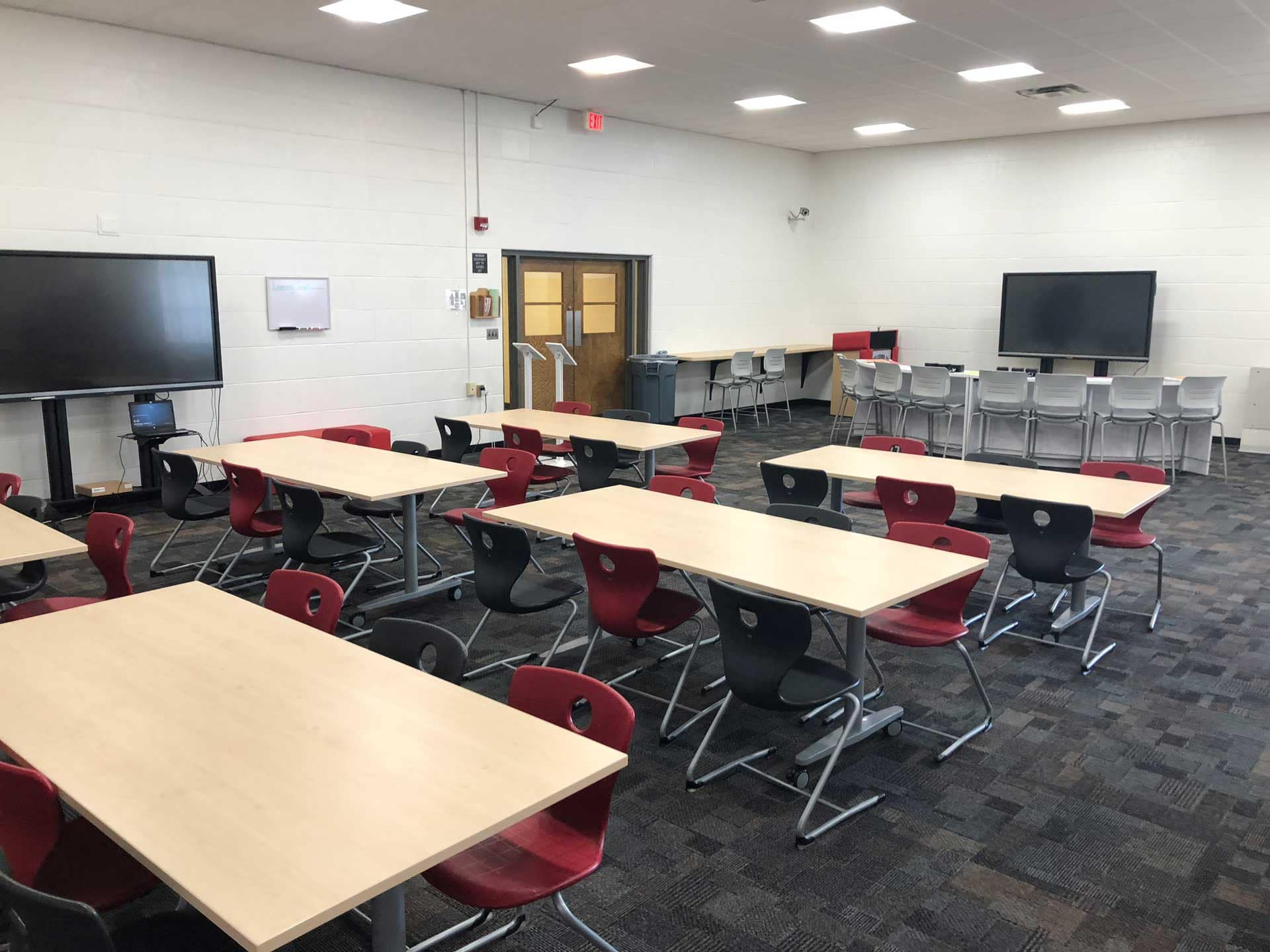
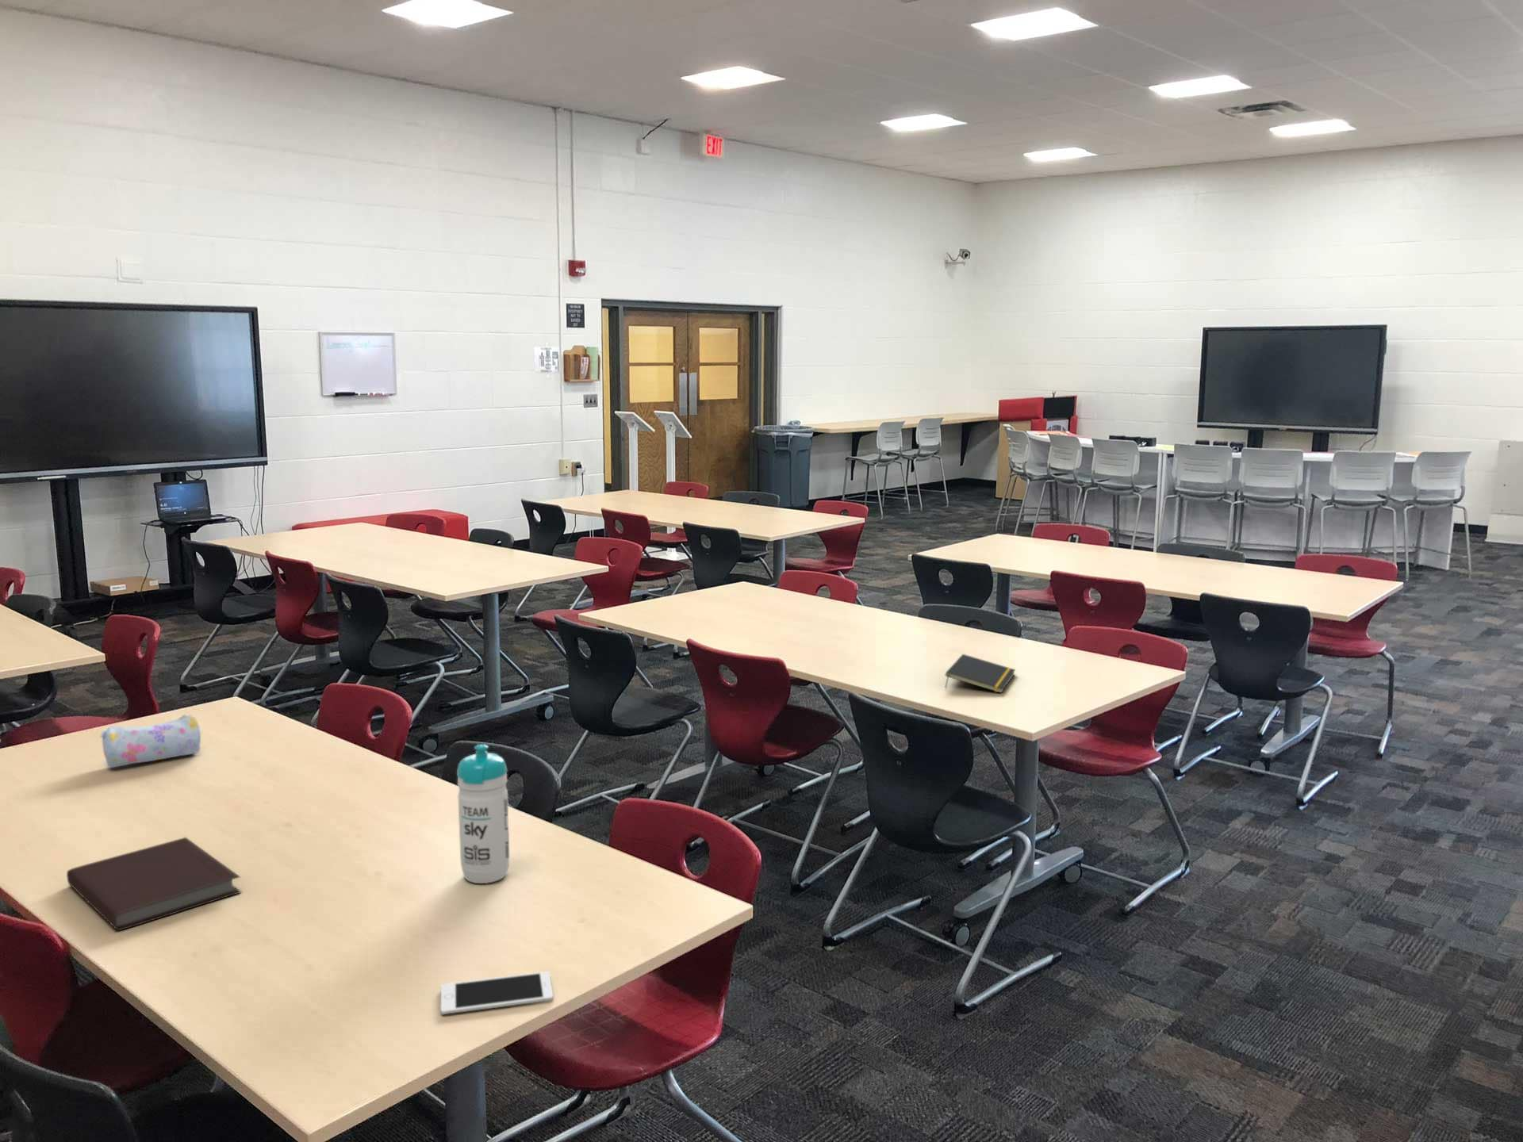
+ notebook [66,836,242,931]
+ water bottle [456,743,510,884]
+ cell phone [440,970,554,1015]
+ pencil case [100,714,201,769]
+ notepad [945,654,1016,693]
